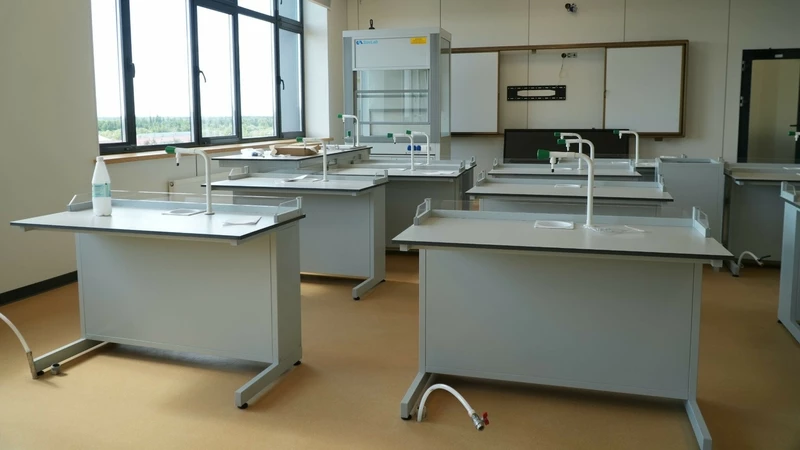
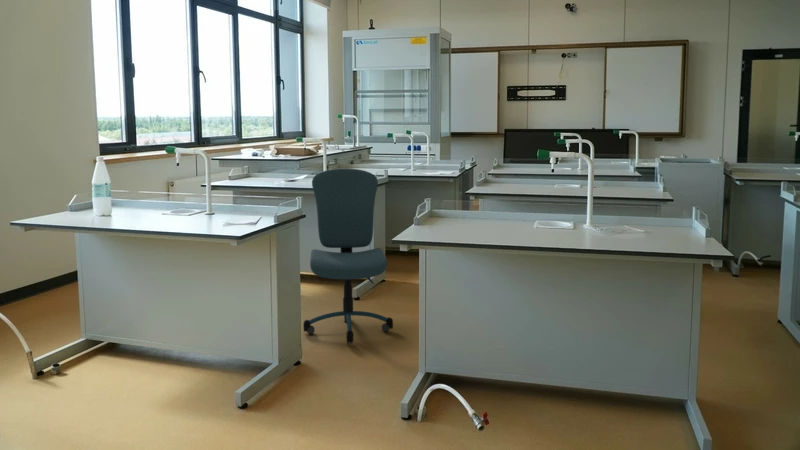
+ office chair [303,168,394,345]
